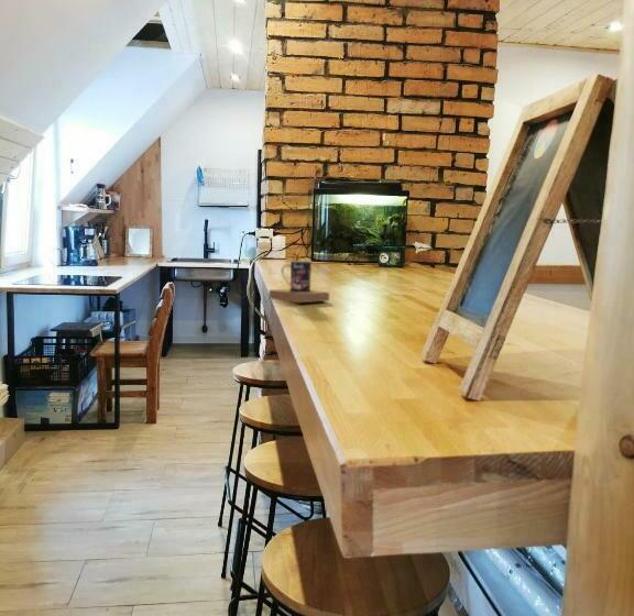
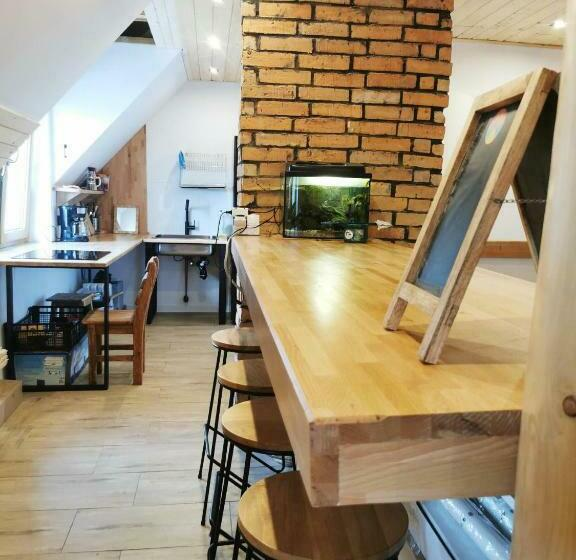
- mug [267,260,330,304]
